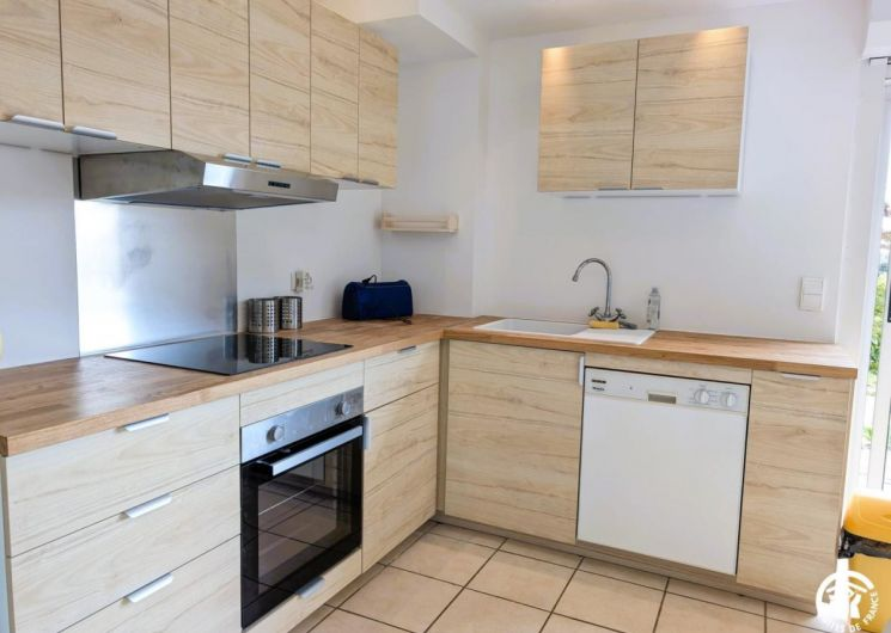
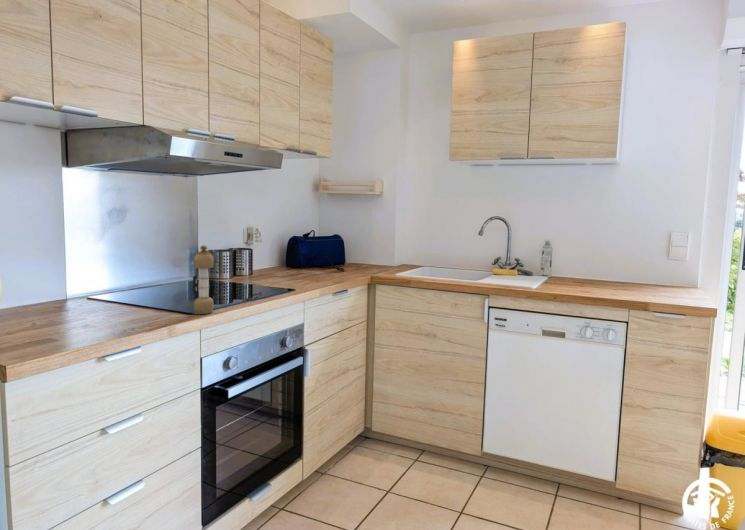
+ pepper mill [192,244,215,315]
